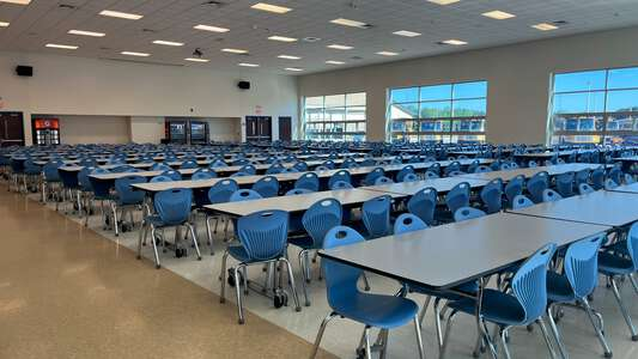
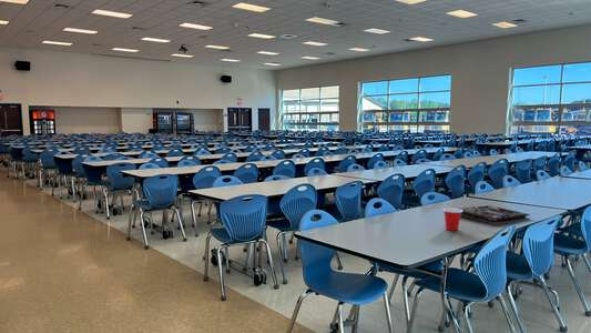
+ cup [442,206,462,232]
+ food tray [459,204,531,225]
